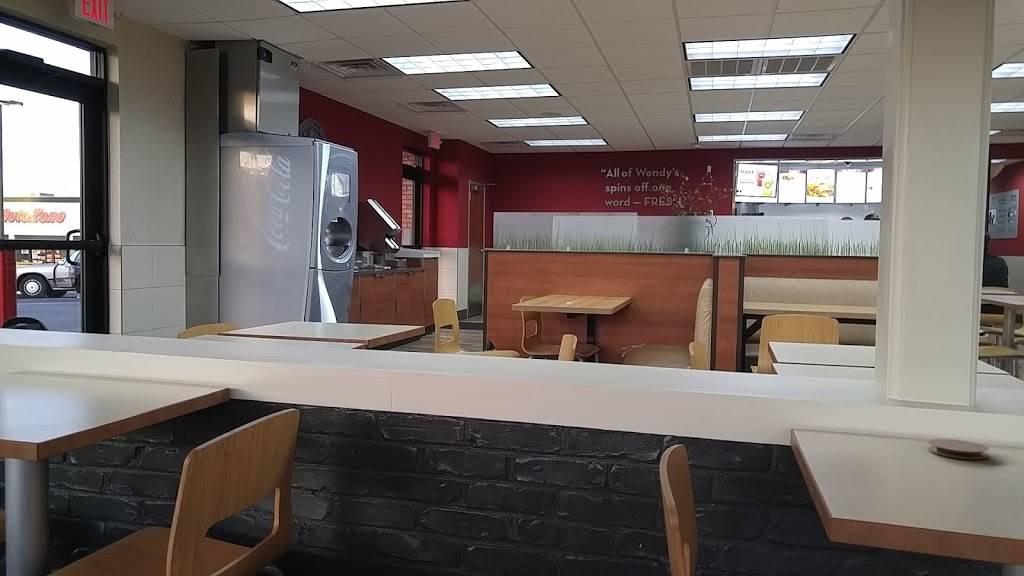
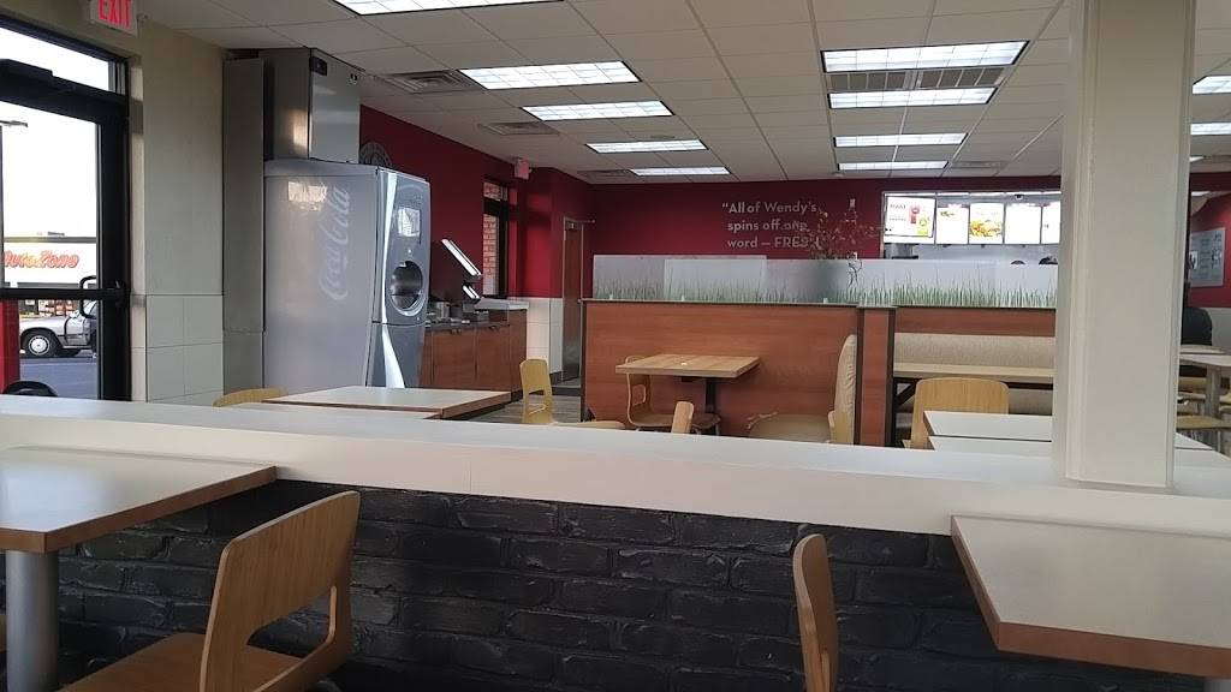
- coaster [927,438,989,460]
